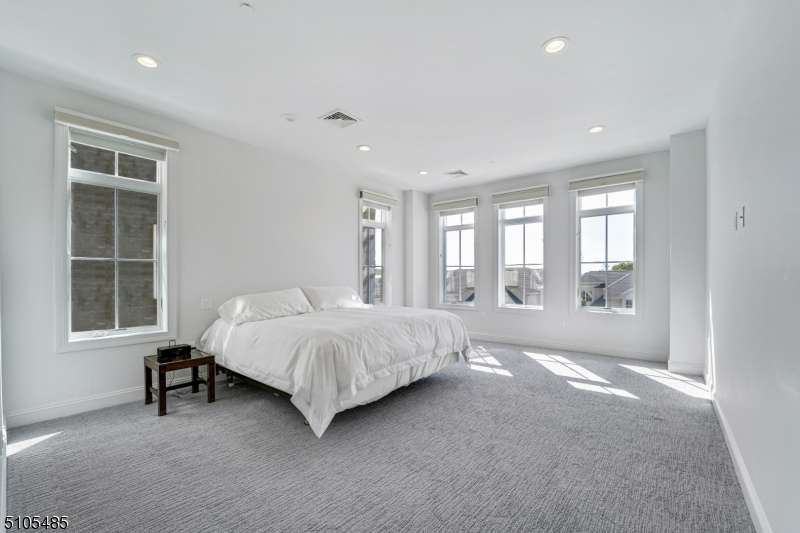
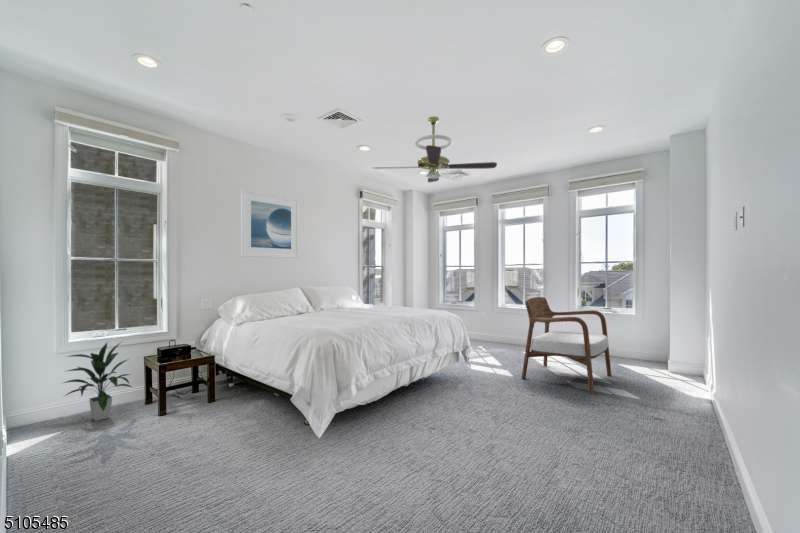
+ indoor plant [60,340,135,422]
+ armchair [521,296,613,395]
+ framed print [240,188,300,259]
+ ceiling fan [371,115,498,183]
